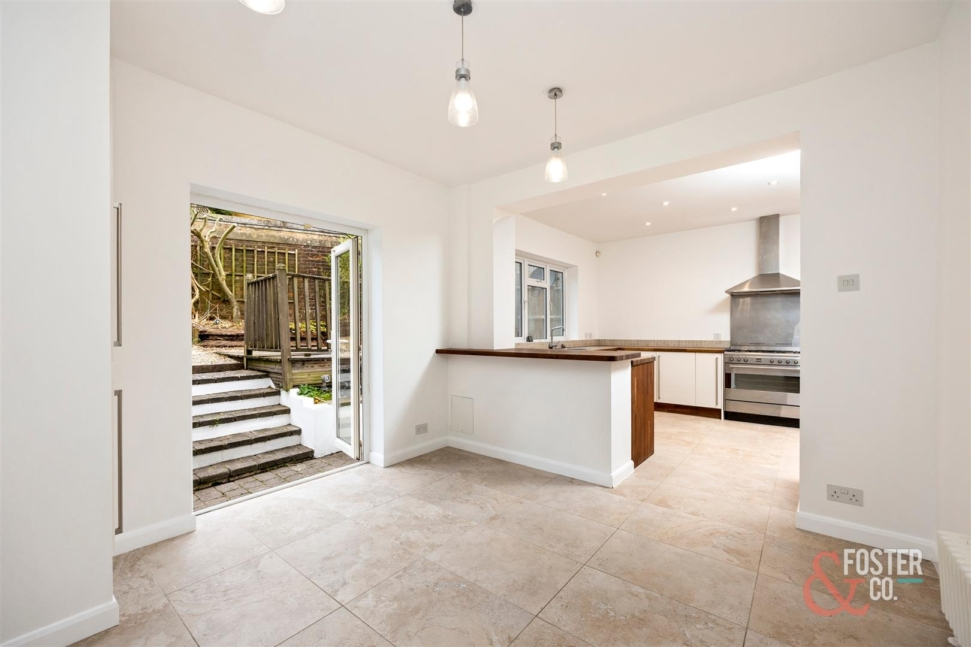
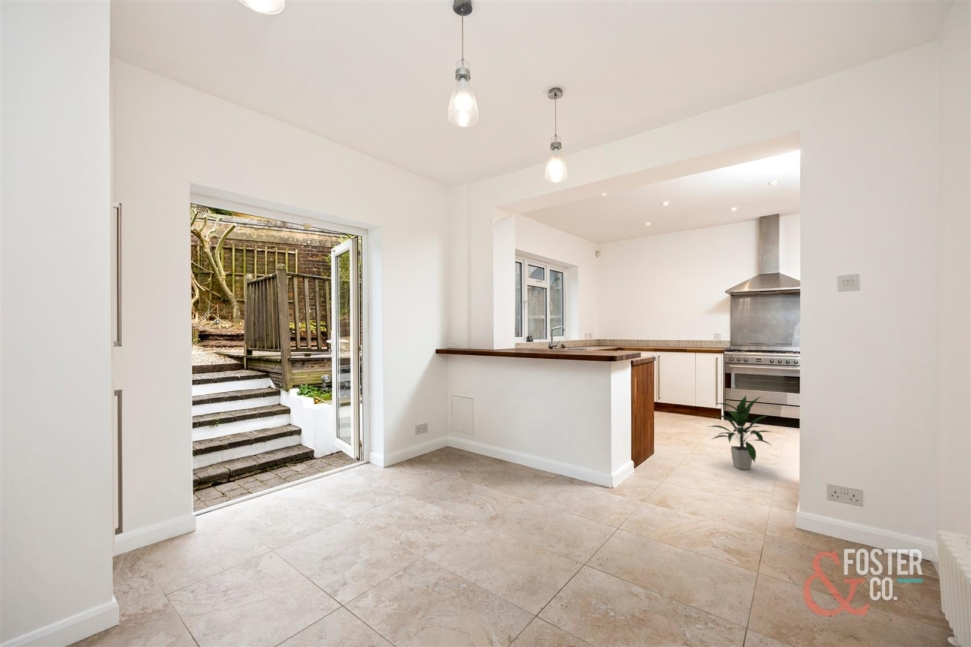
+ indoor plant [708,395,772,471]
